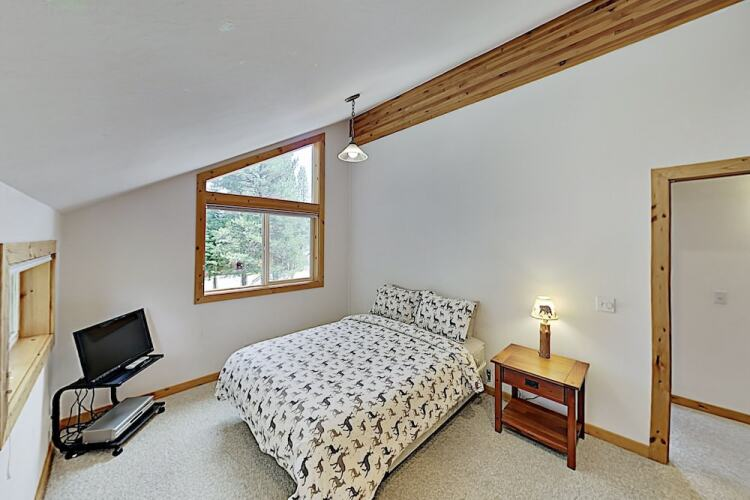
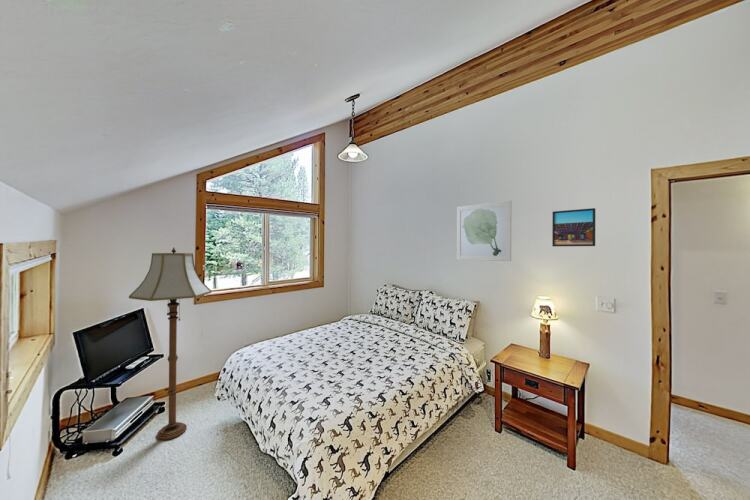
+ floor lamp [128,246,212,441]
+ wall art [456,200,512,262]
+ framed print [551,207,596,247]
